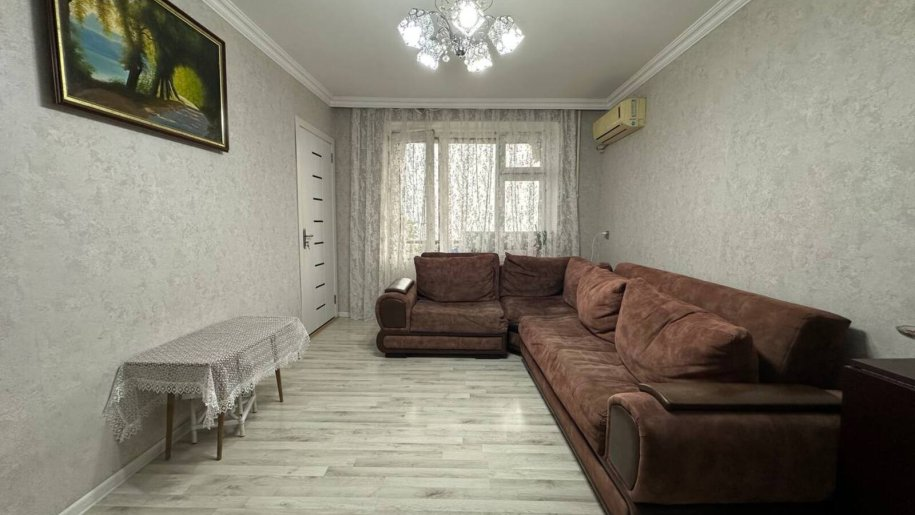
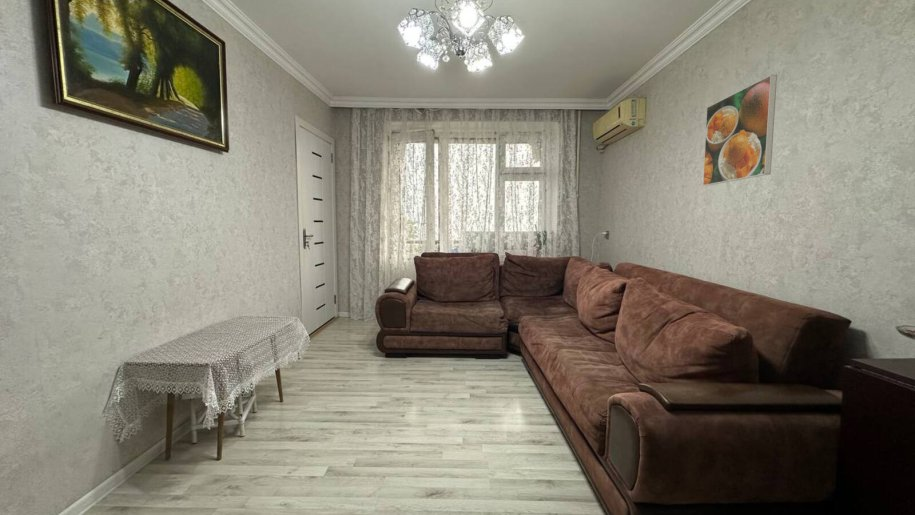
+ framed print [702,74,778,187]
